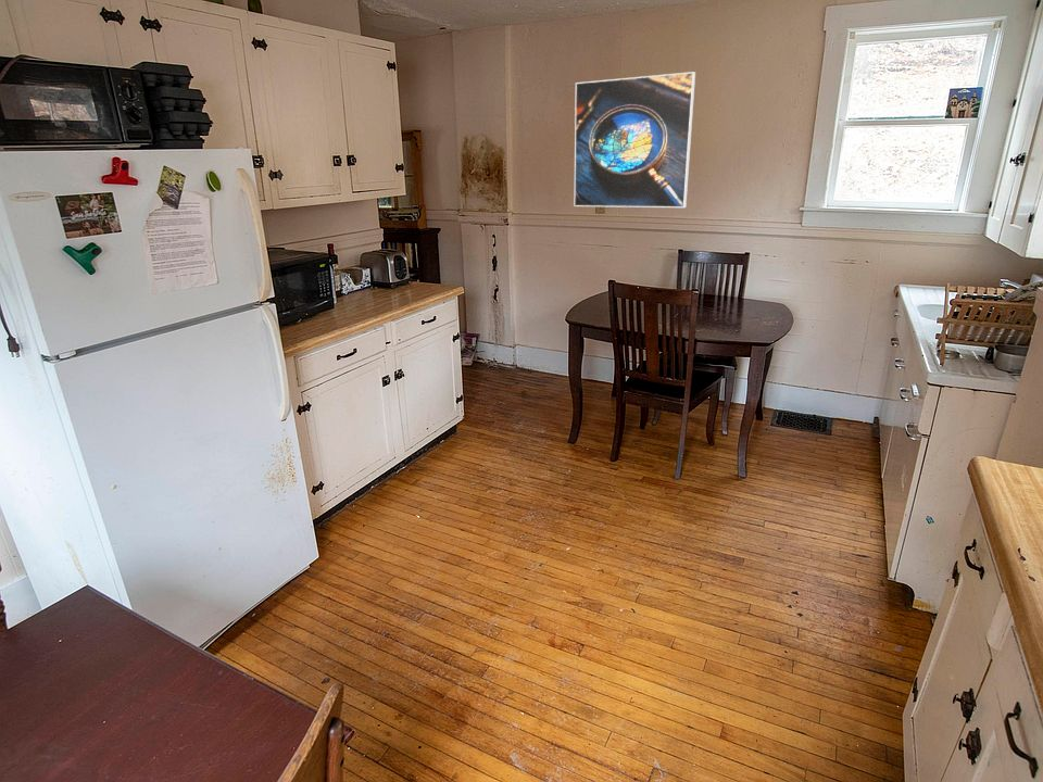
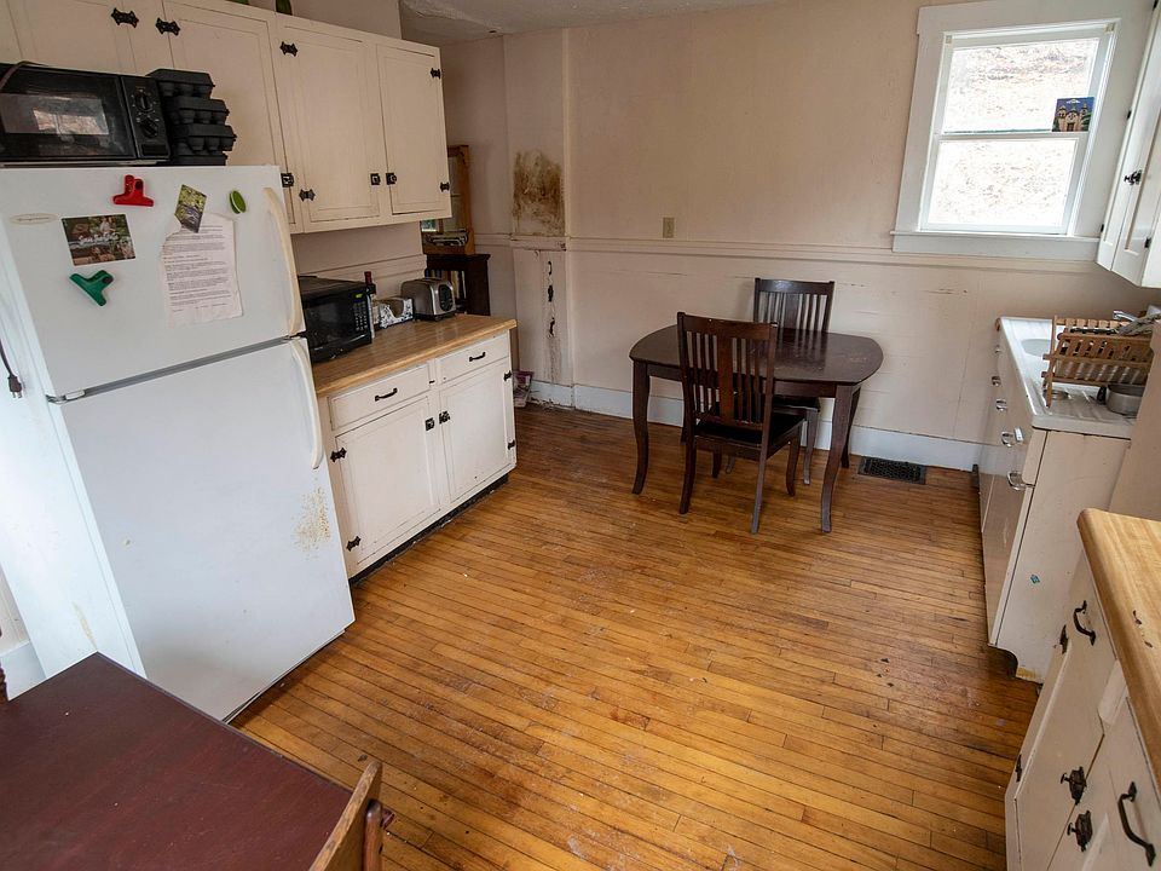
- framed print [574,71,696,209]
